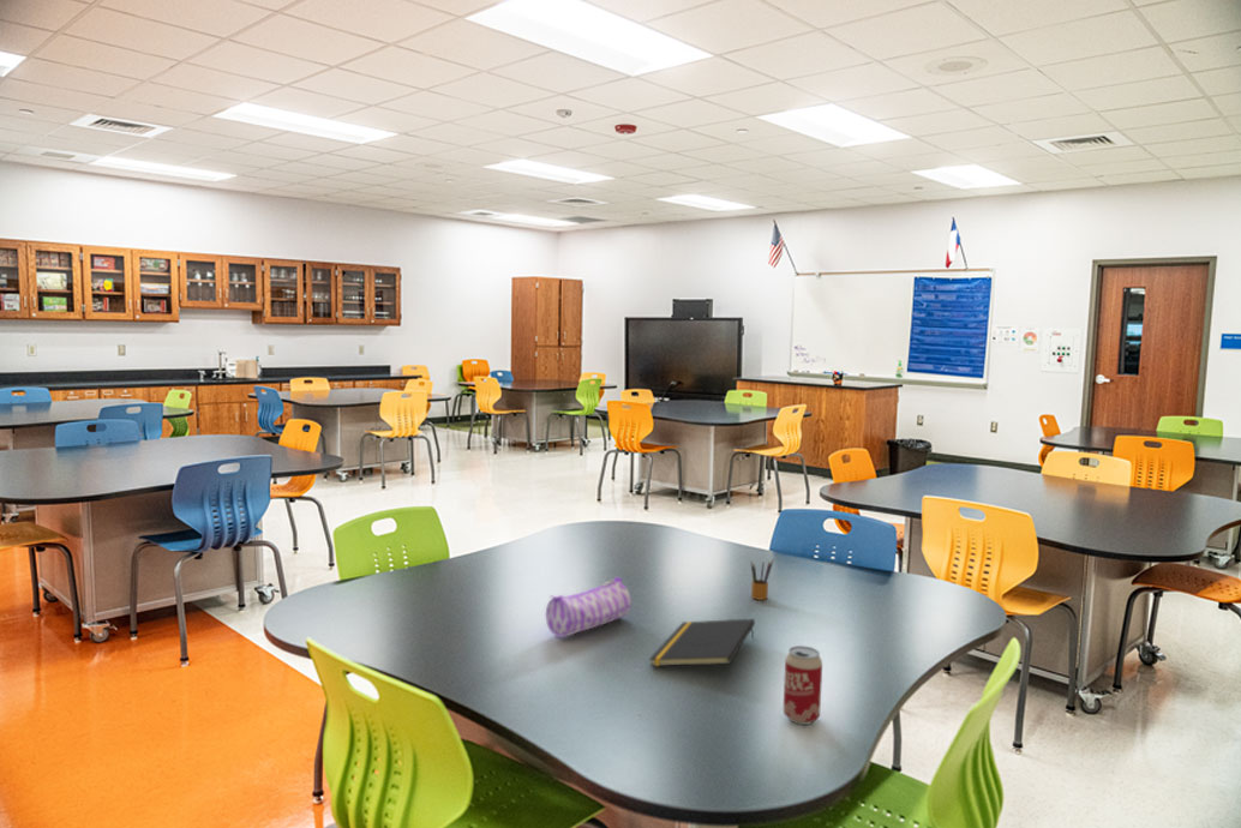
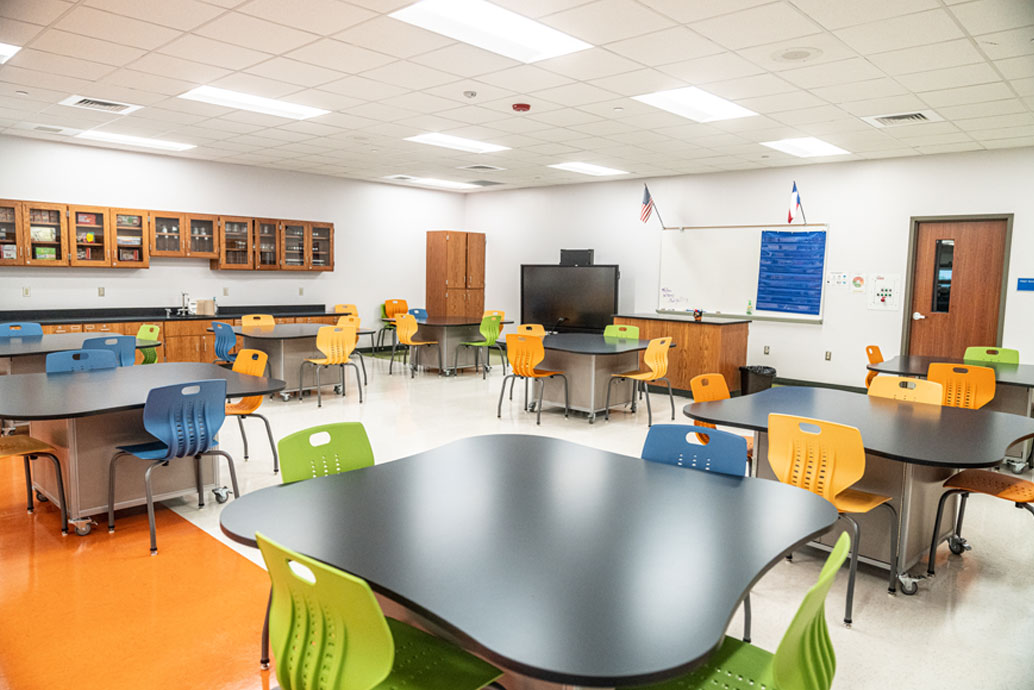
- notepad [648,618,756,667]
- beverage can [783,644,823,726]
- pencil box [750,558,774,601]
- pencil case [545,576,633,638]
